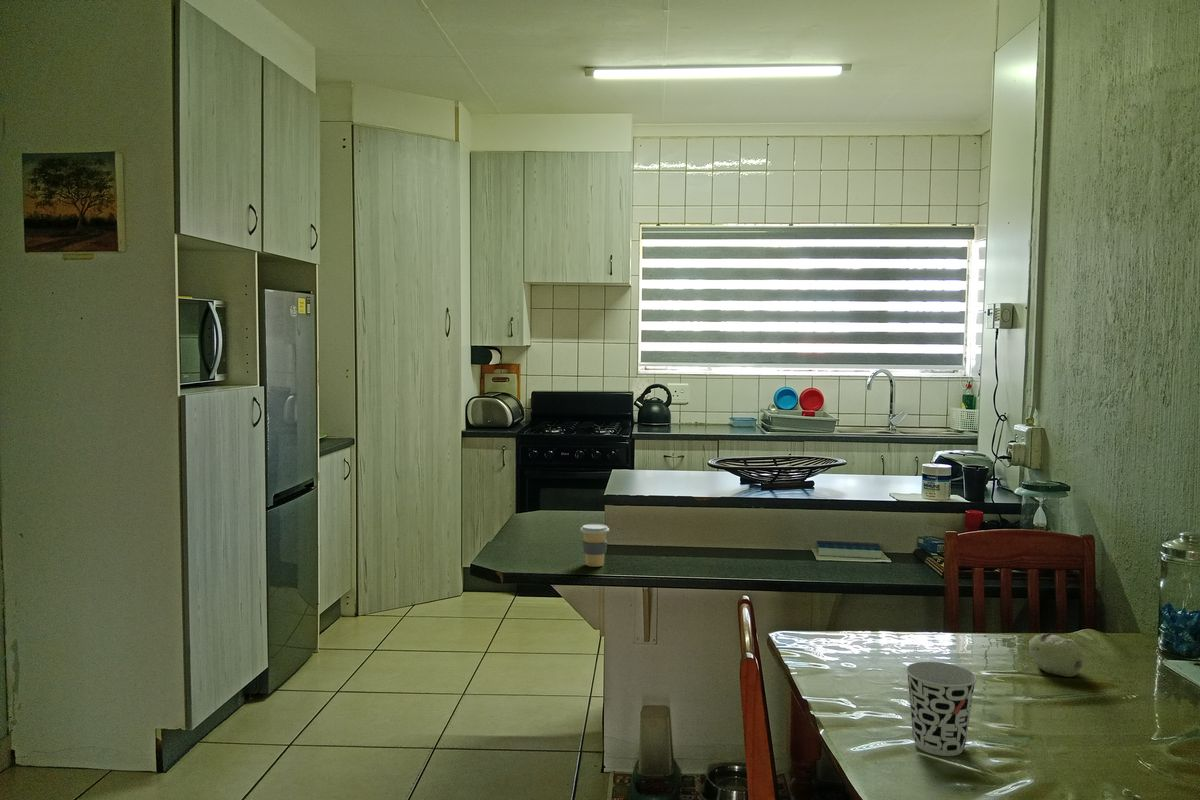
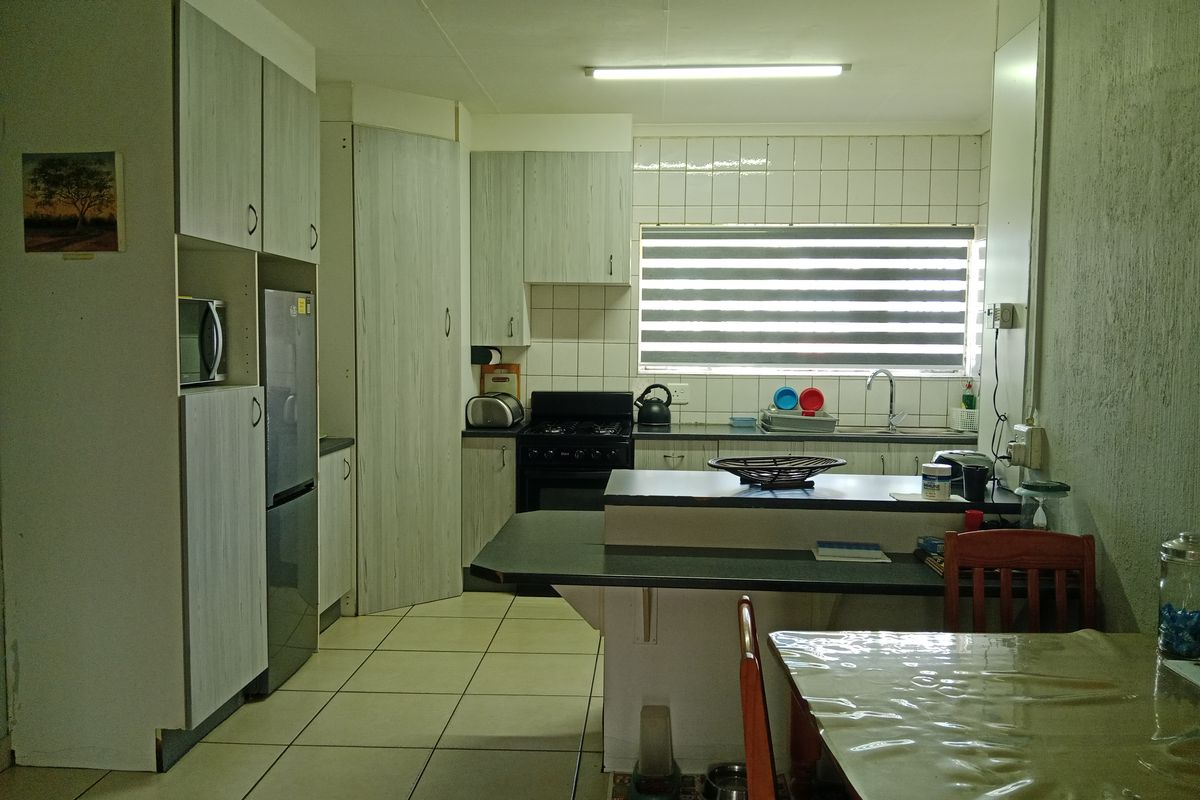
- fruit [1028,633,1084,678]
- coffee cup [579,523,610,568]
- cup [905,661,978,757]
